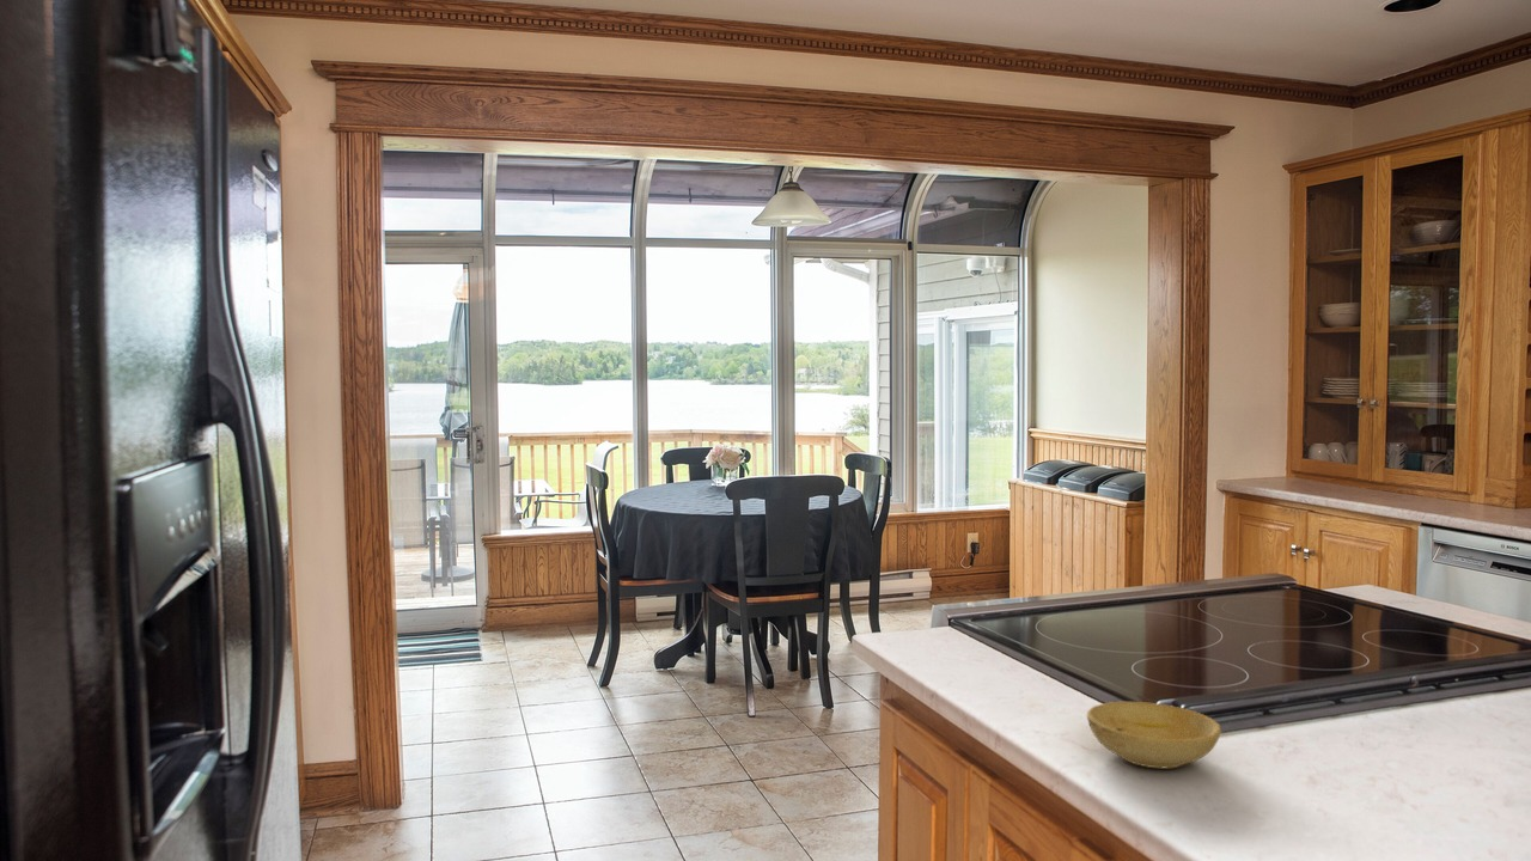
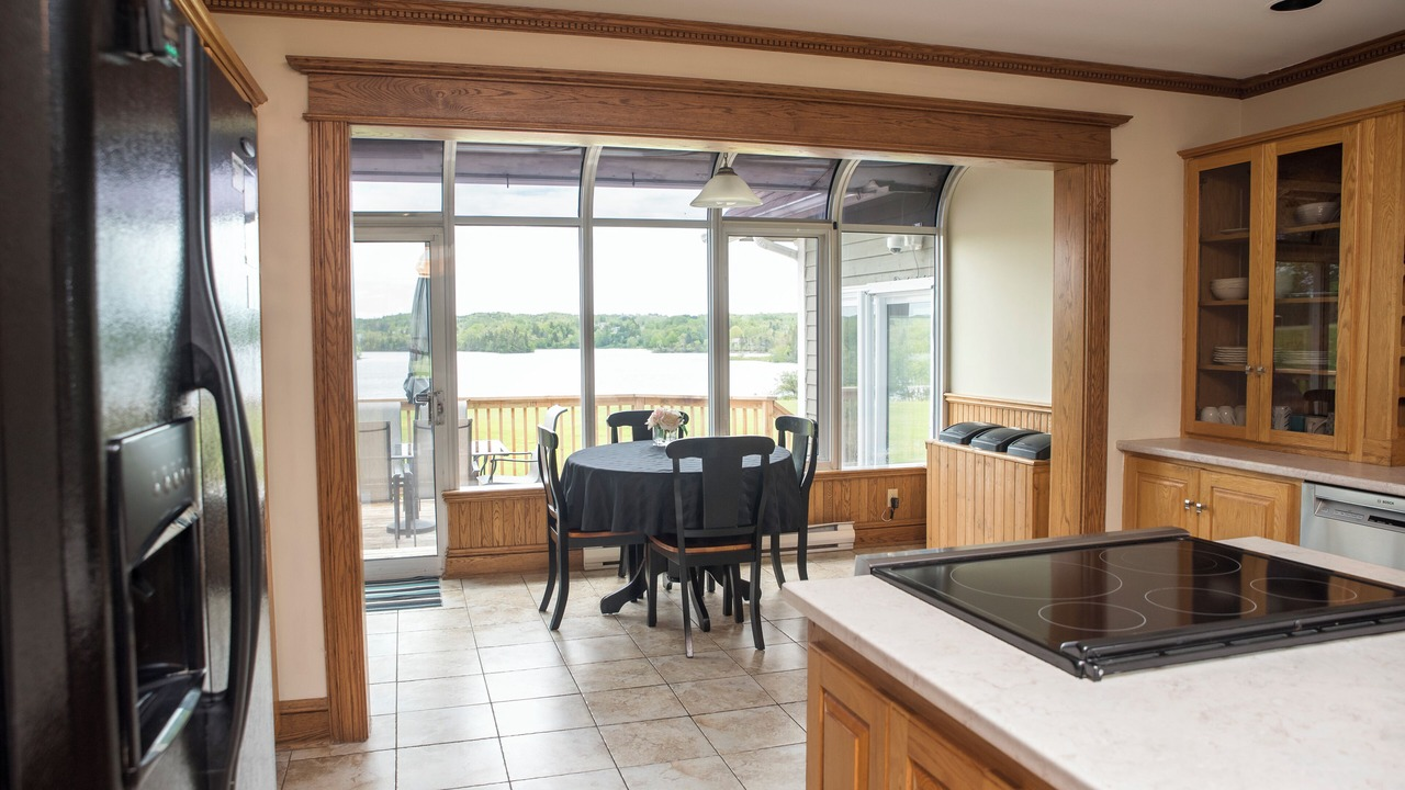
- bowl [1086,701,1222,770]
